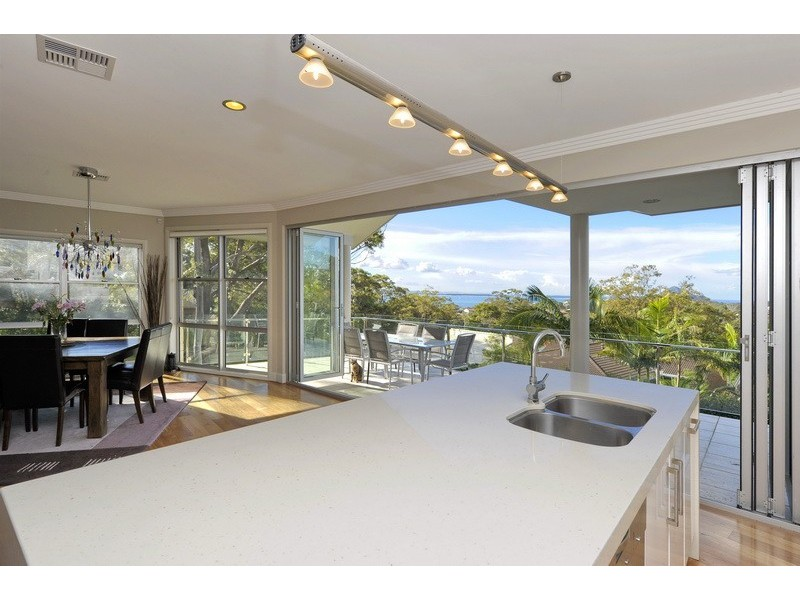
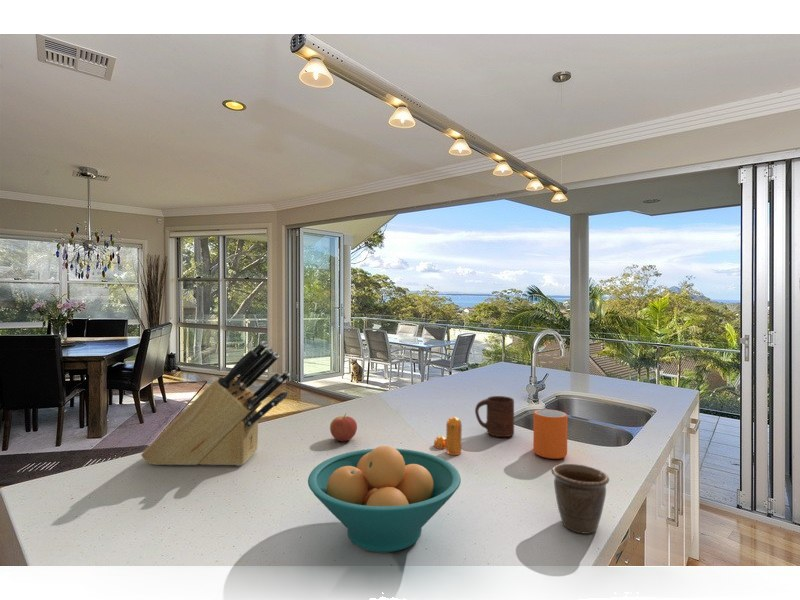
+ cup [474,395,515,438]
+ fruit bowl [307,445,462,553]
+ mug [551,463,610,535]
+ apple [329,412,358,442]
+ mug [532,408,568,460]
+ knife block [140,340,291,467]
+ pepper shaker [433,416,463,456]
